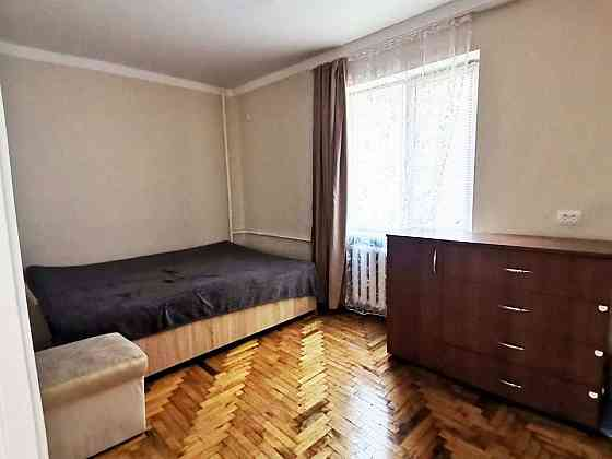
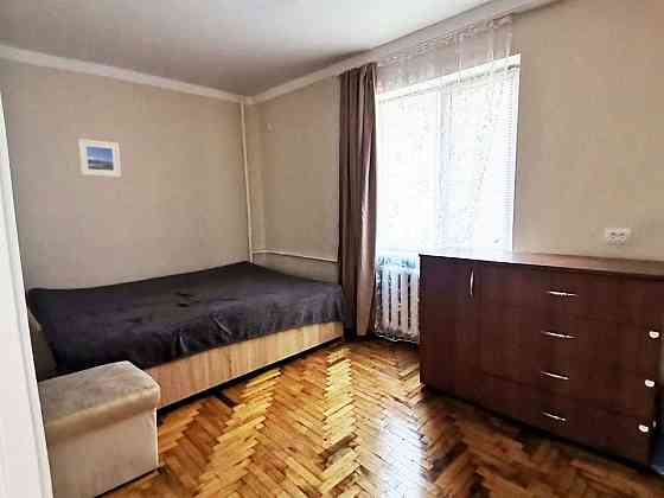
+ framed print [77,138,122,178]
